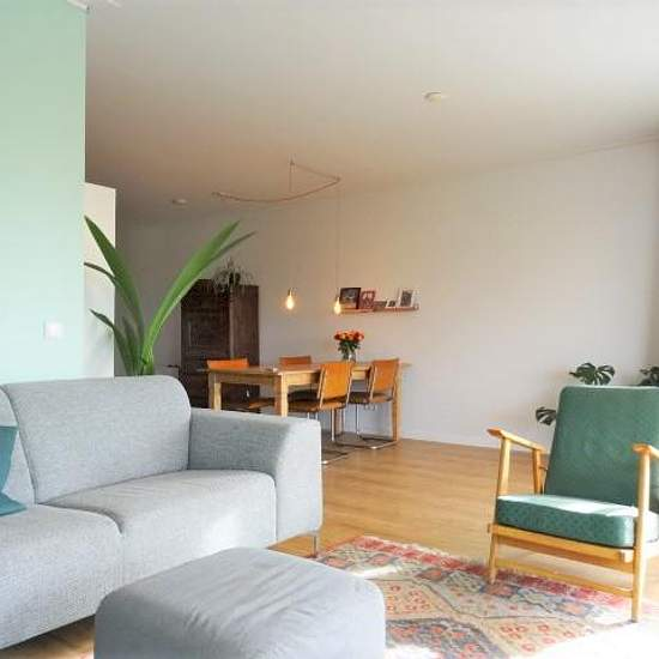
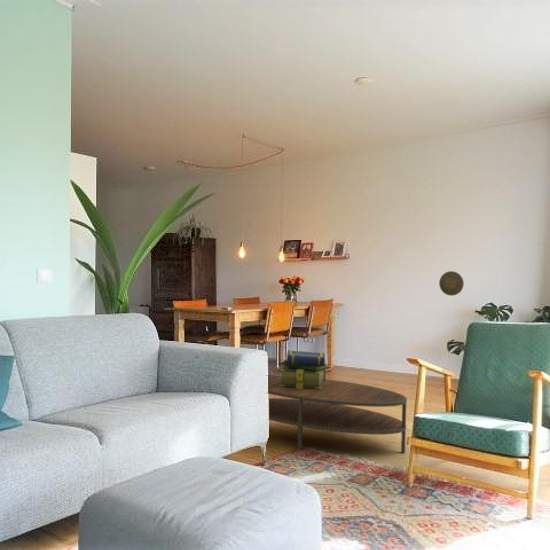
+ coffee table [267,375,408,454]
+ decorative plate [438,270,465,297]
+ stack of books [279,349,329,389]
